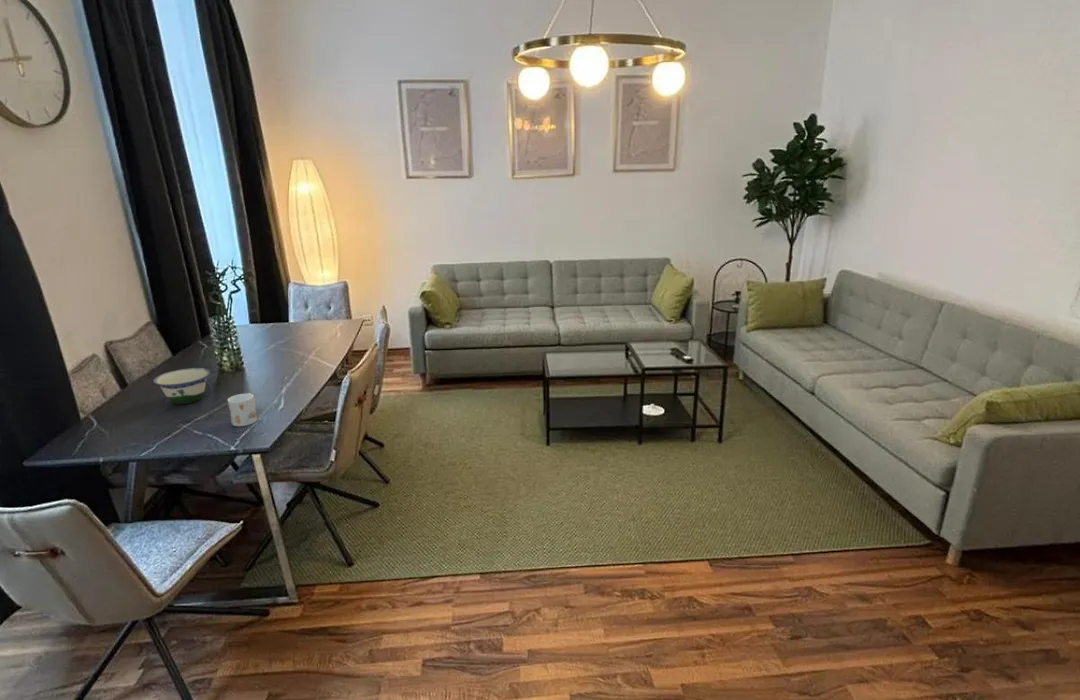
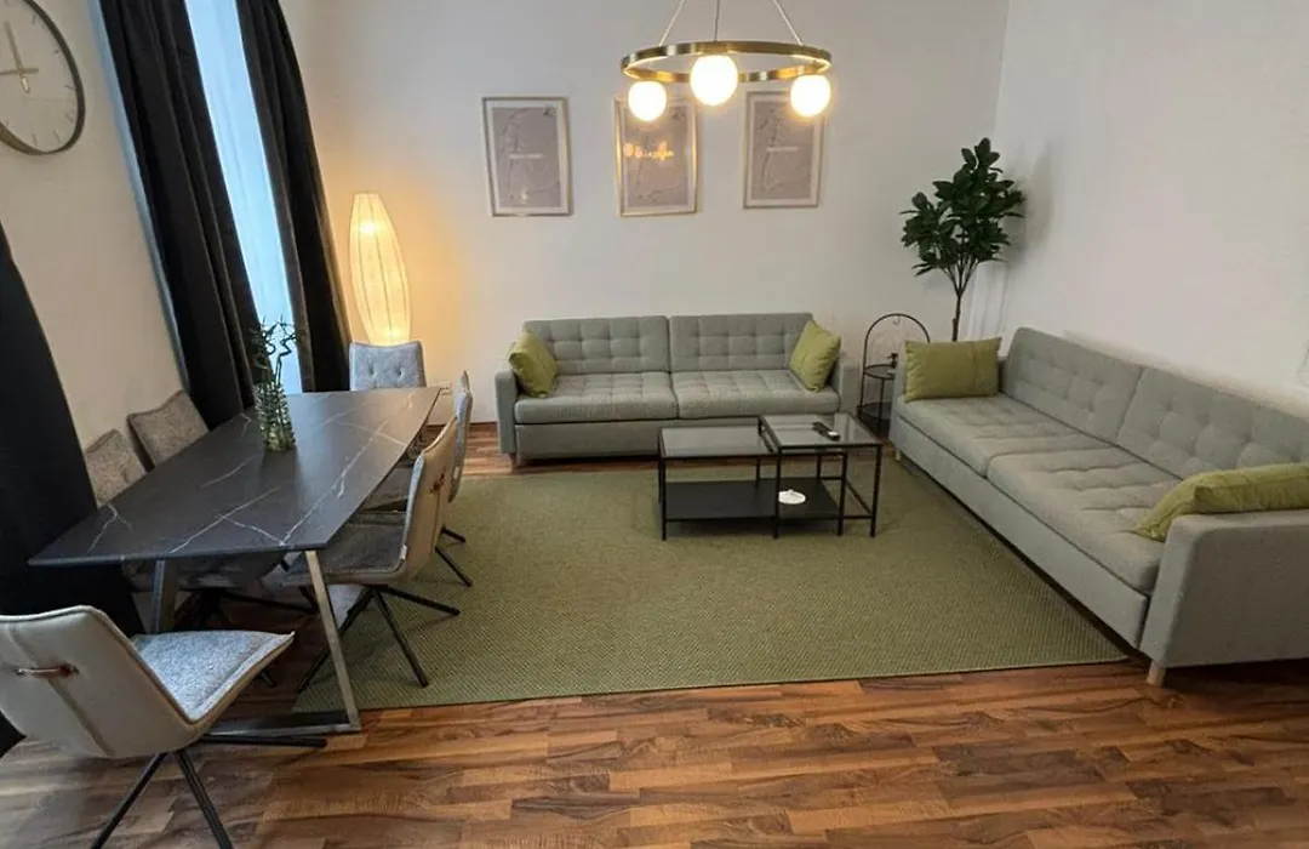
- mug [227,393,258,427]
- bowl [152,367,213,405]
